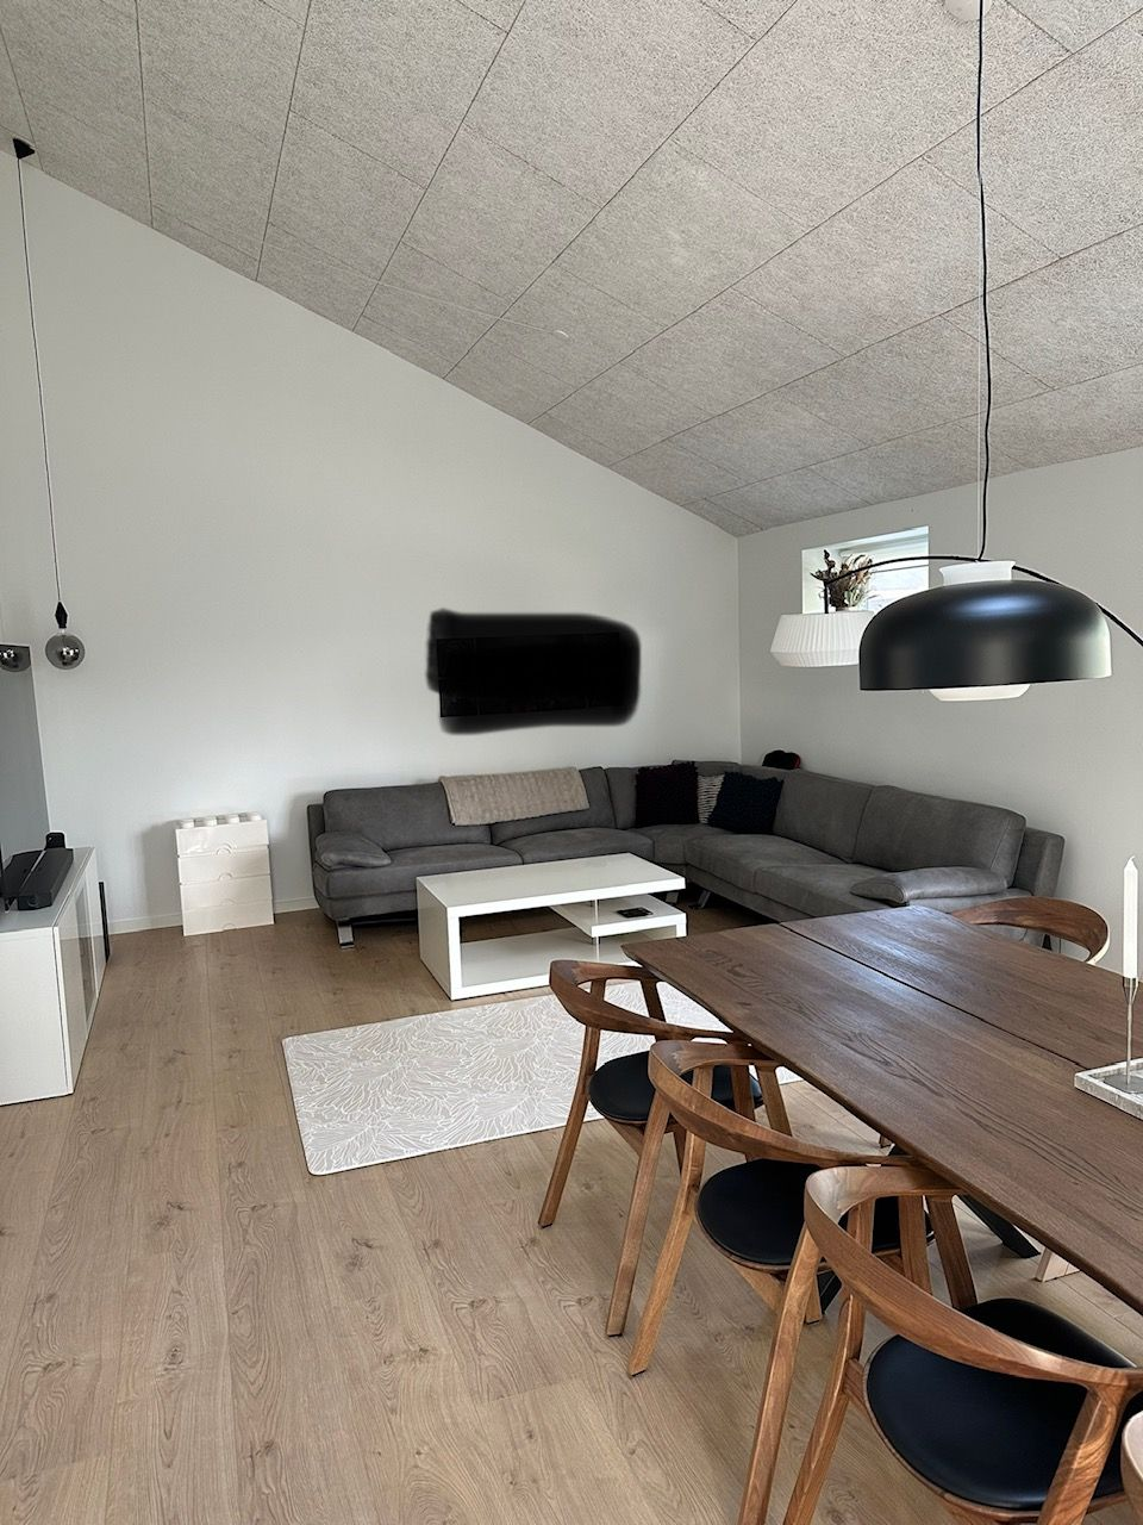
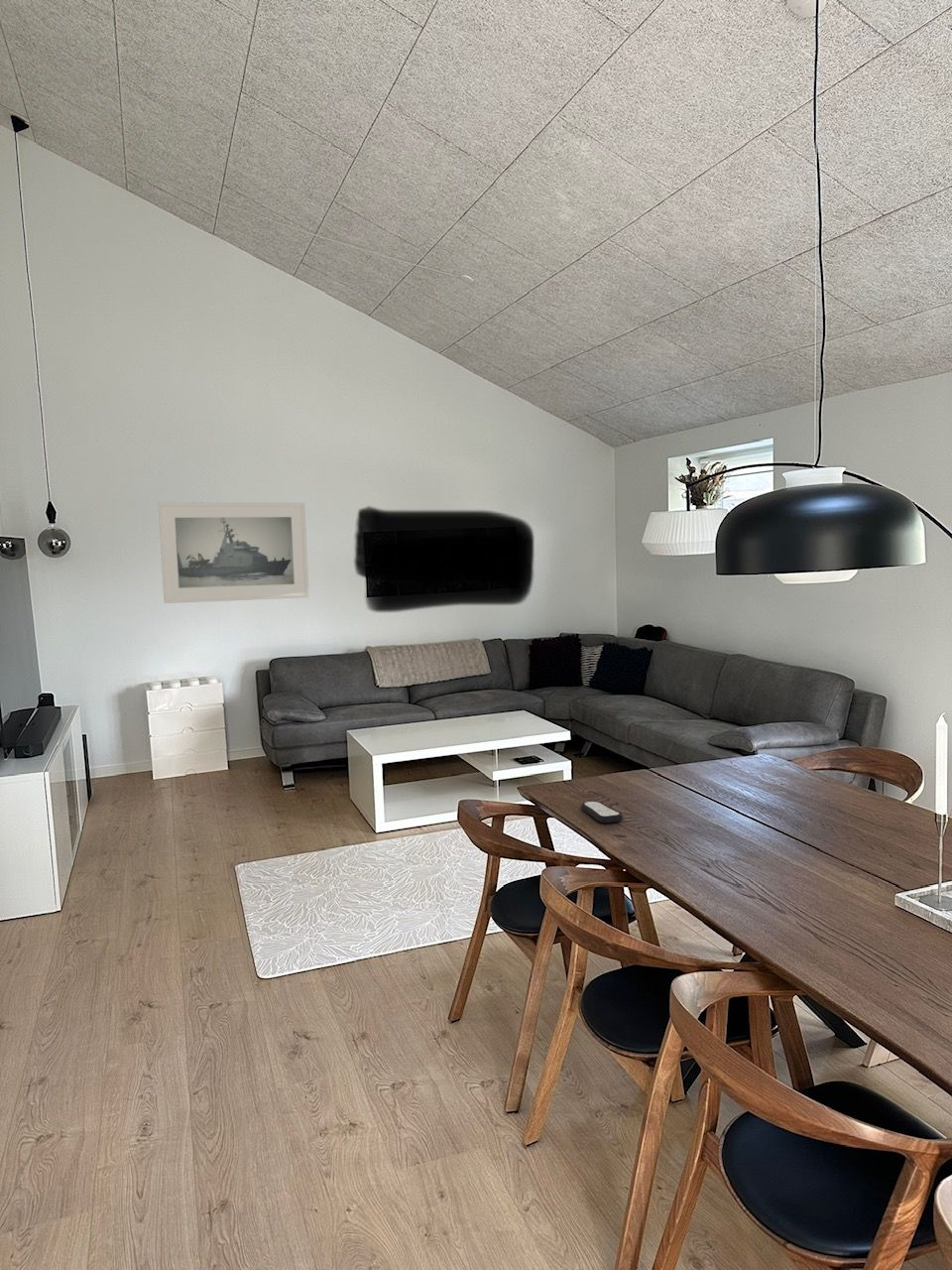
+ remote control [580,801,624,824]
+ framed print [158,502,310,604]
